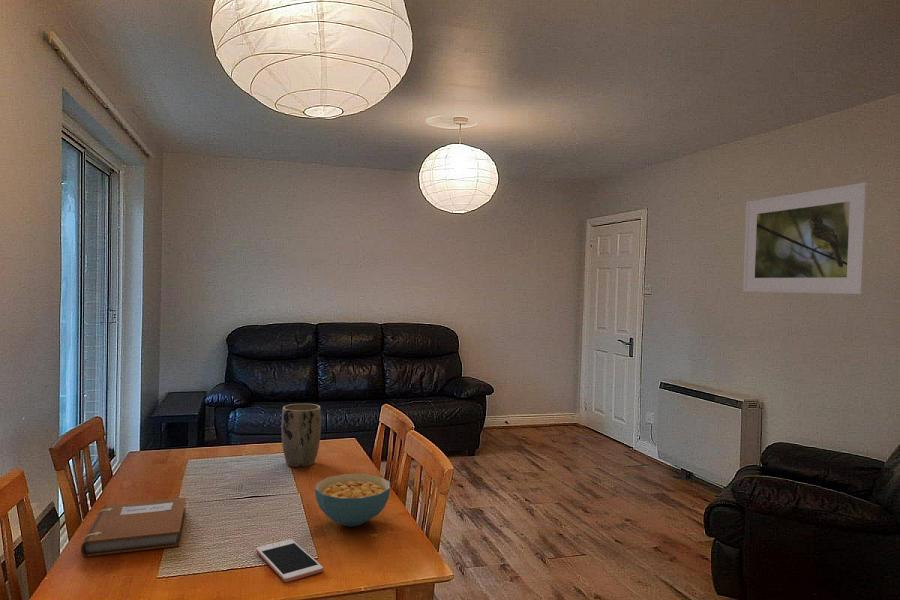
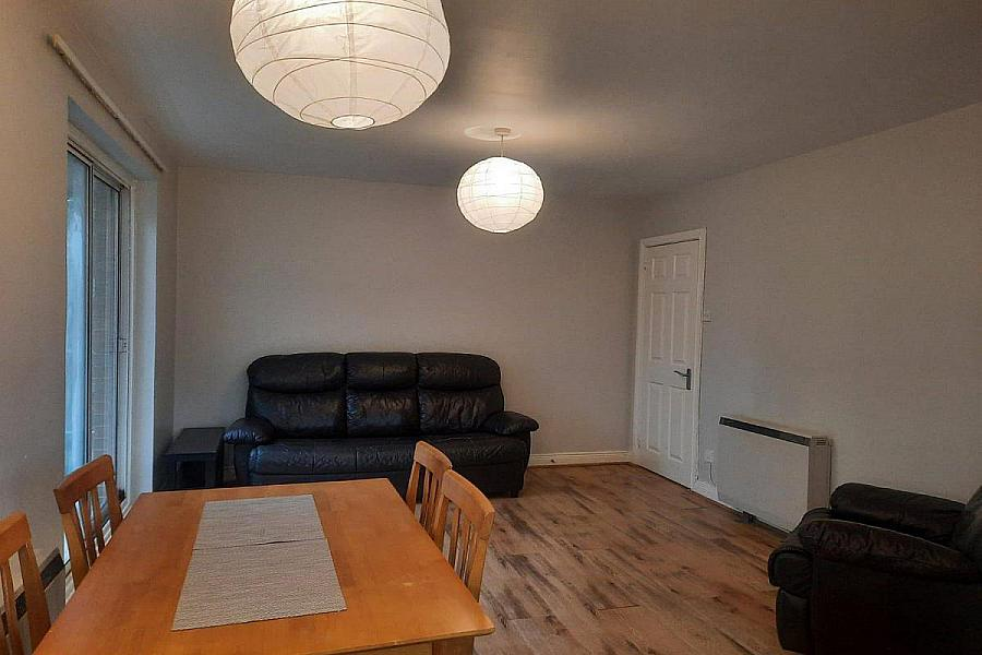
- cereal bowl [314,473,391,527]
- notebook [80,496,187,557]
- cell phone [255,538,324,583]
- plant pot [281,403,322,468]
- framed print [742,181,870,295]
